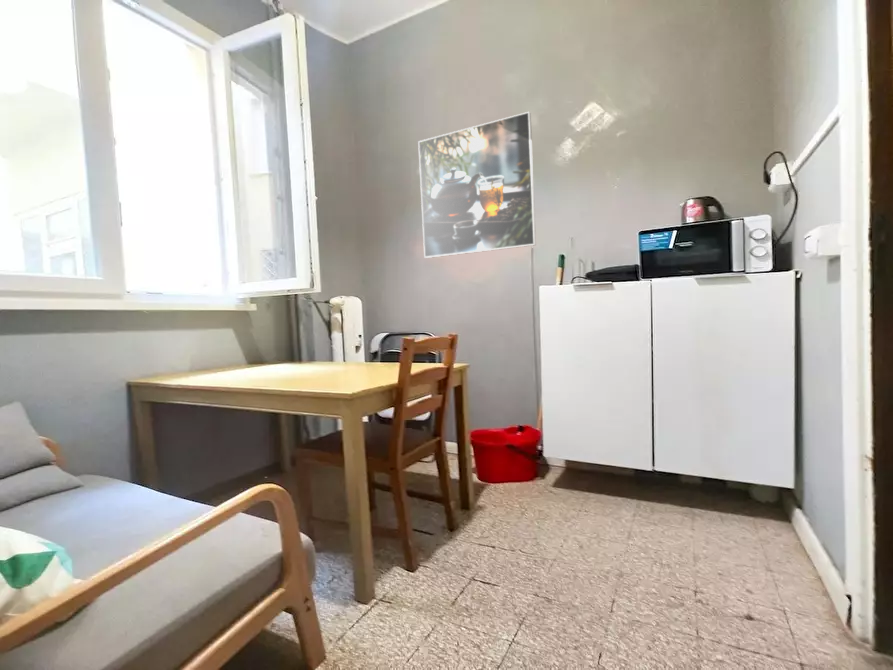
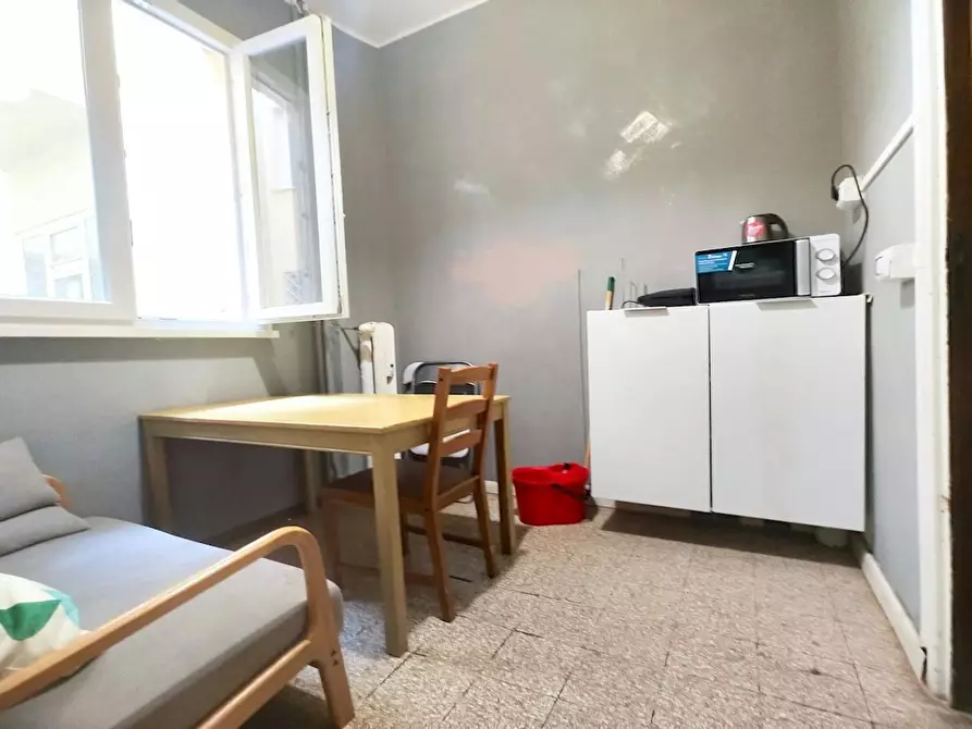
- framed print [417,111,537,259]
